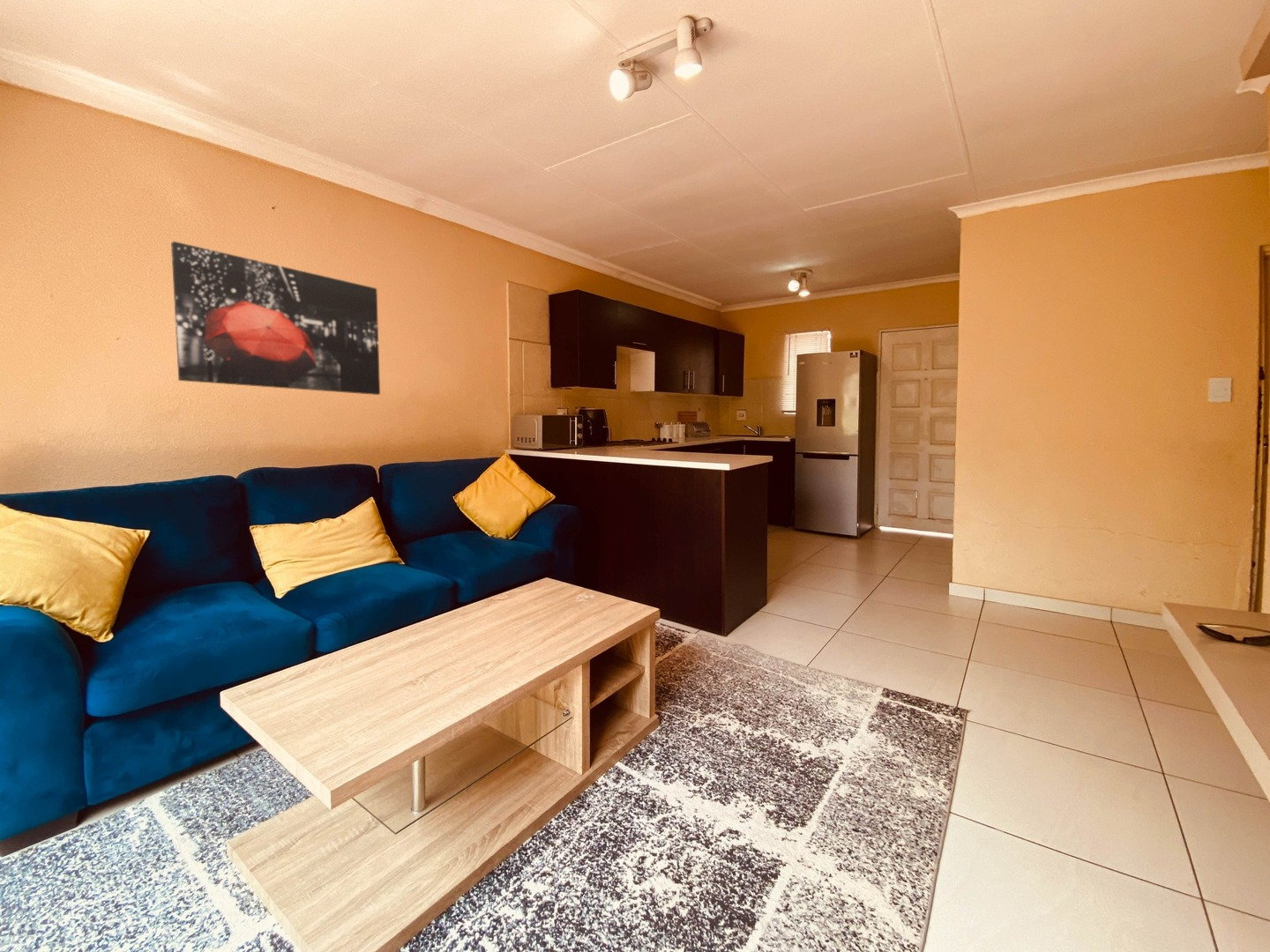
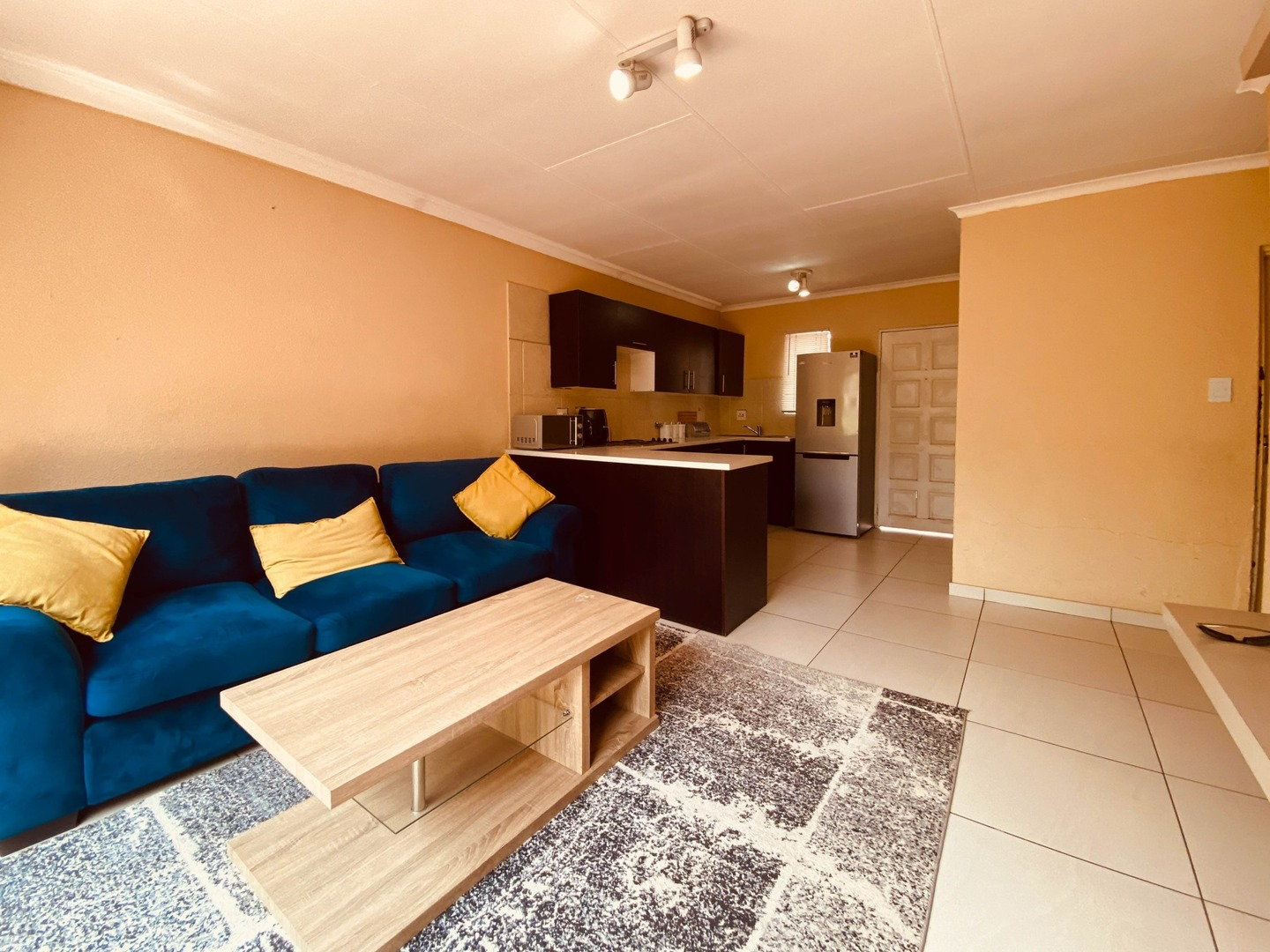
- wall art [170,241,381,396]
